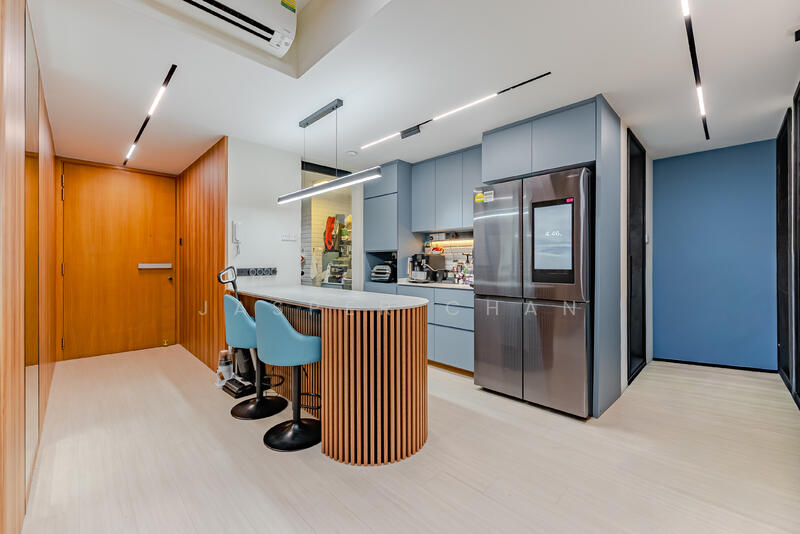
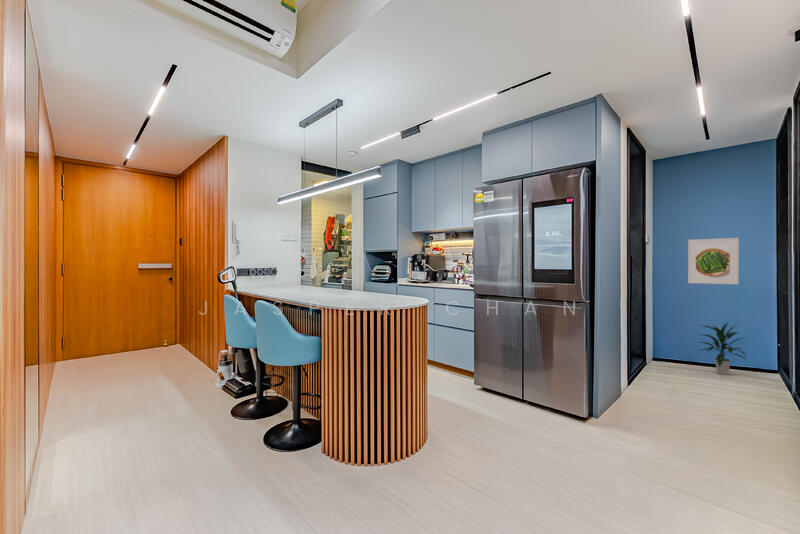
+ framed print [687,237,740,285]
+ indoor plant [697,321,748,376]
